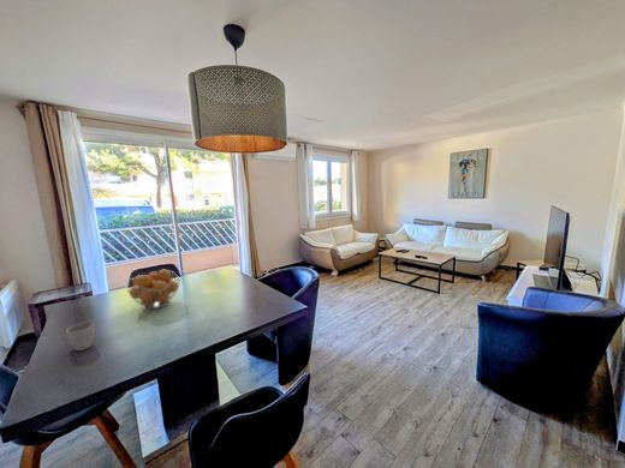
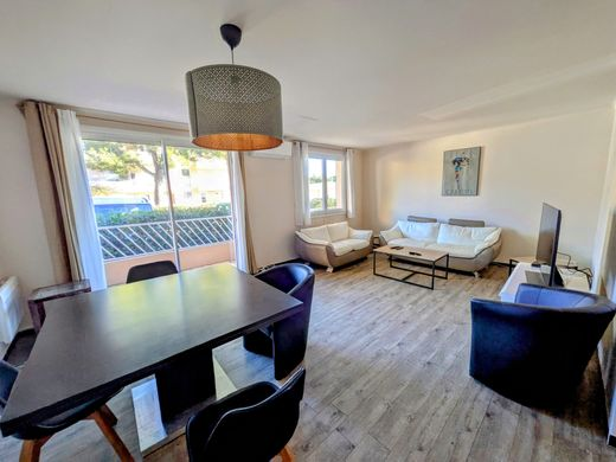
- mug [65,320,96,352]
- fruit basket [125,269,181,311]
